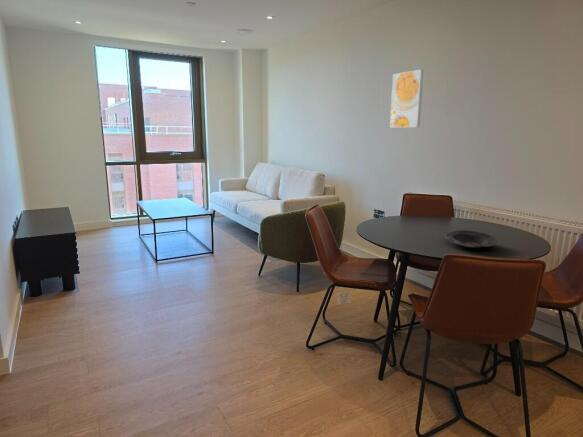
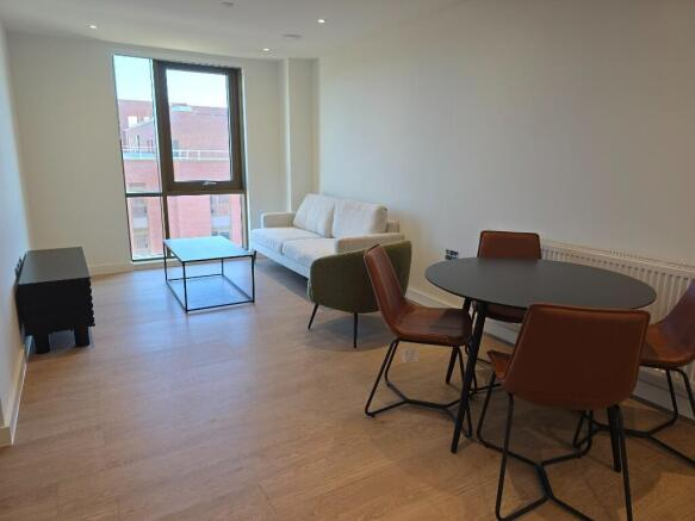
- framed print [389,69,424,129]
- bowl [444,229,498,249]
